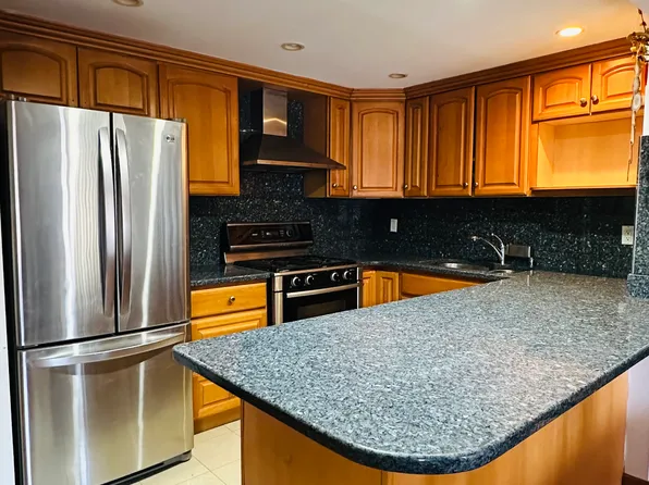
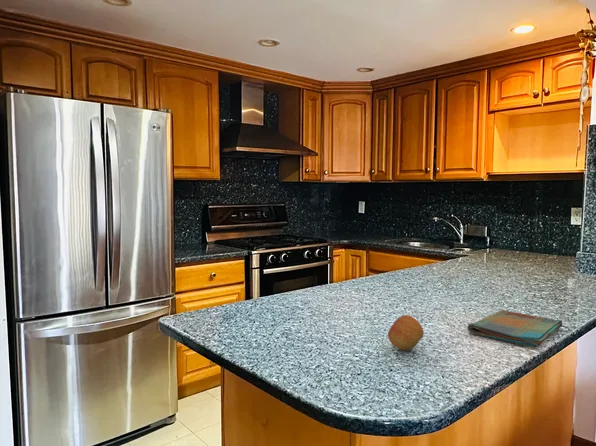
+ dish towel [466,309,563,349]
+ fruit [387,314,425,352]
